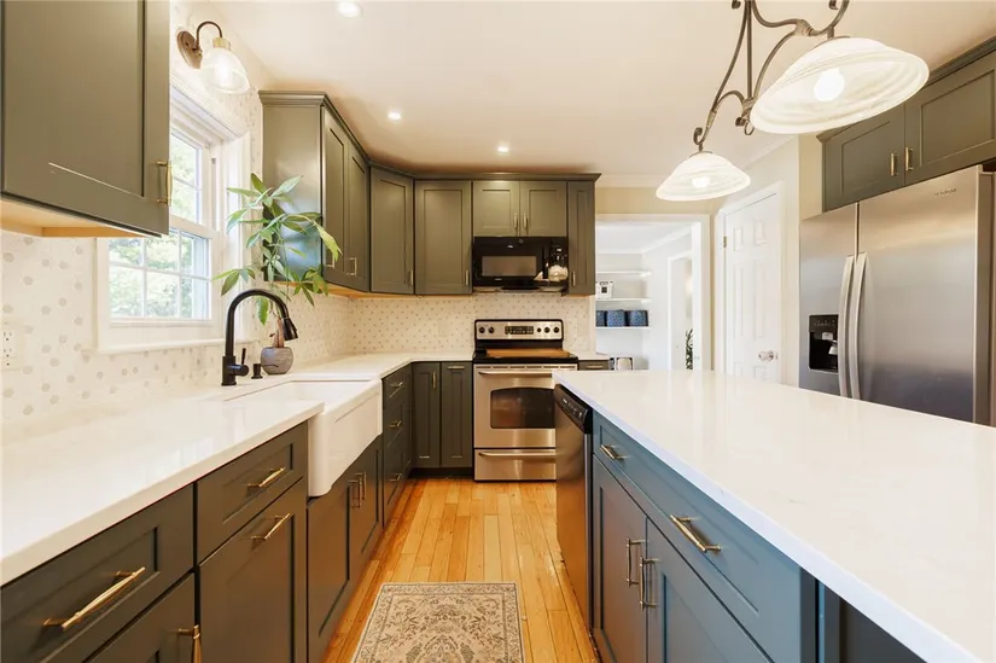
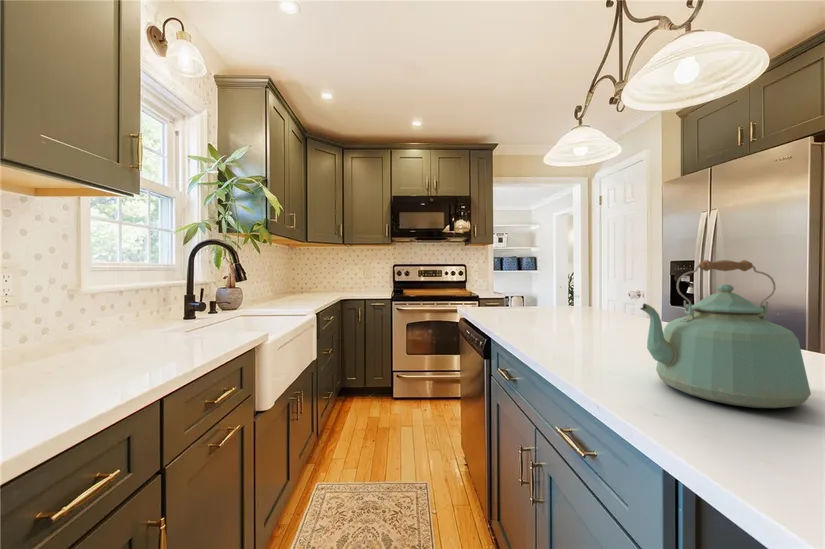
+ kettle [639,259,812,409]
